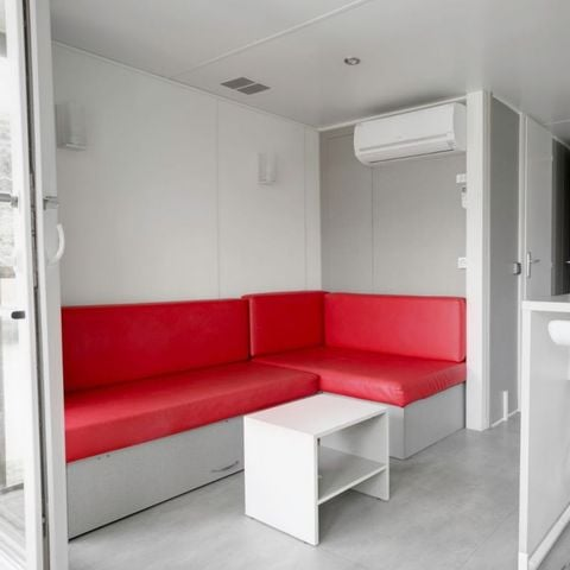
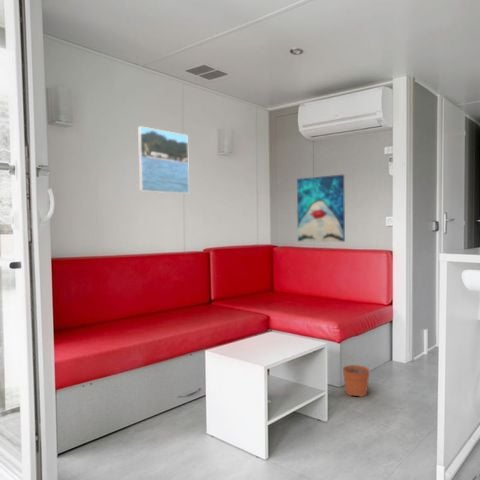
+ wall art [296,174,346,243]
+ plant pot [342,355,370,398]
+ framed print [137,125,190,195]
